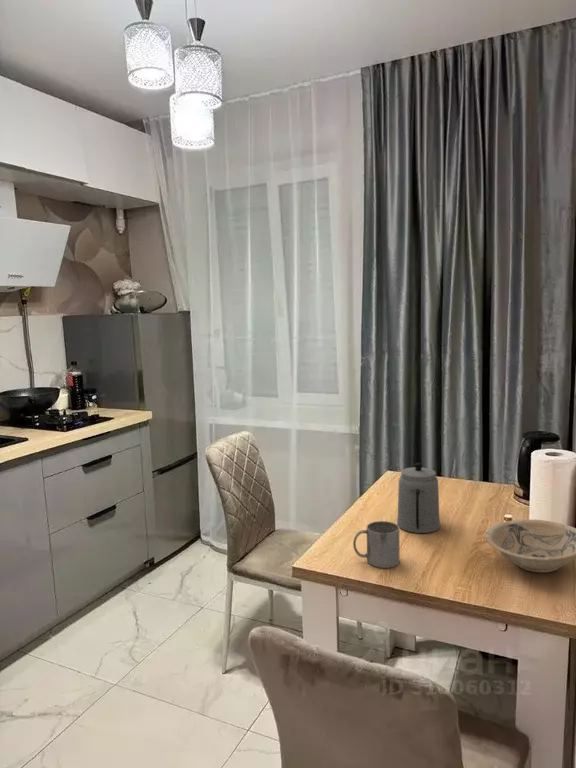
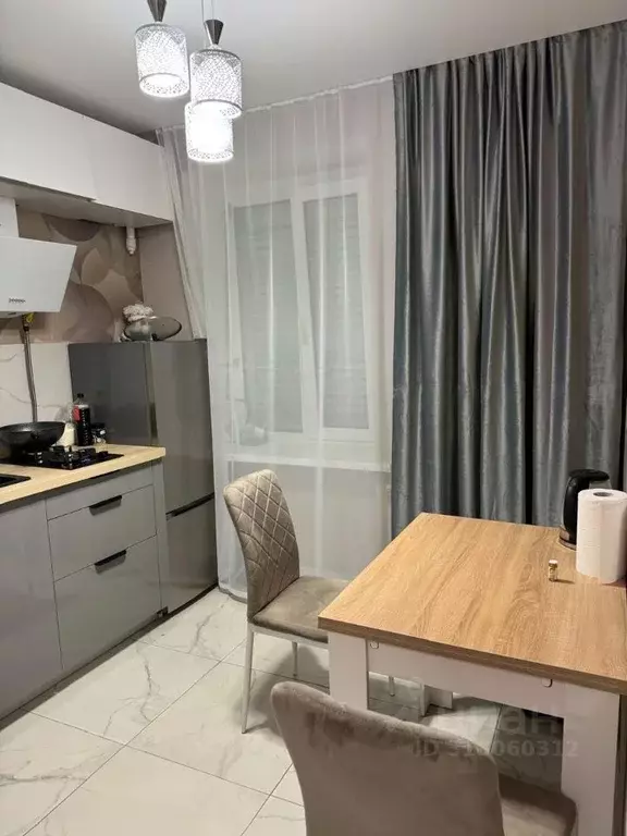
- bowl [484,518,576,574]
- teapot [396,462,441,534]
- mug [352,520,400,569]
